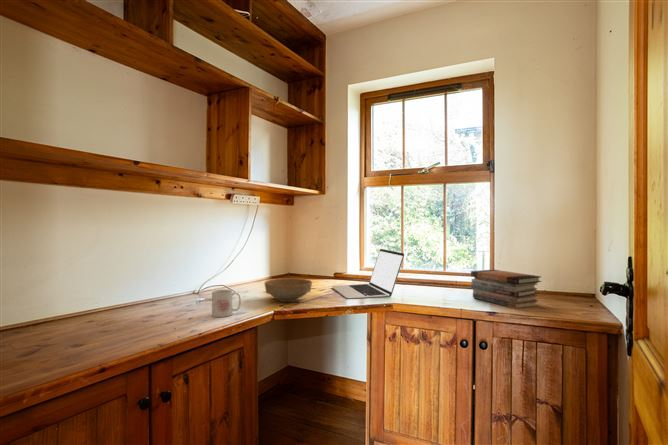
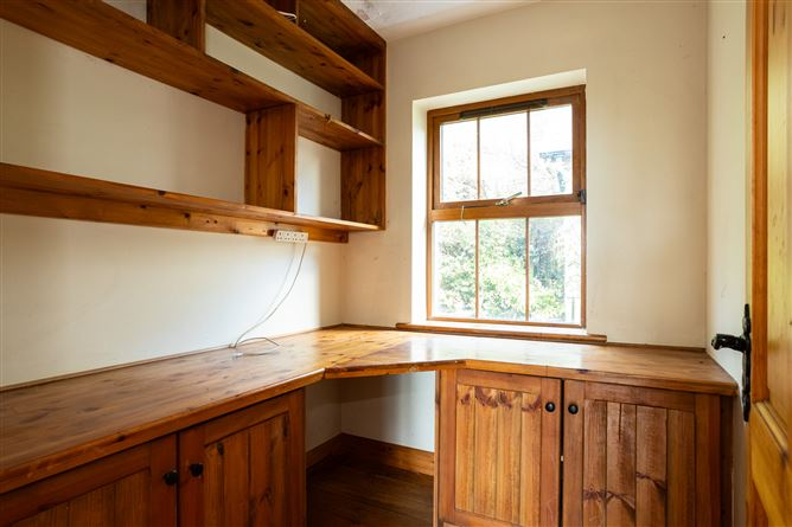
- laptop [330,248,405,300]
- bowl [263,277,313,303]
- mug [211,289,242,318]
- book stack [470,268,543,310]
